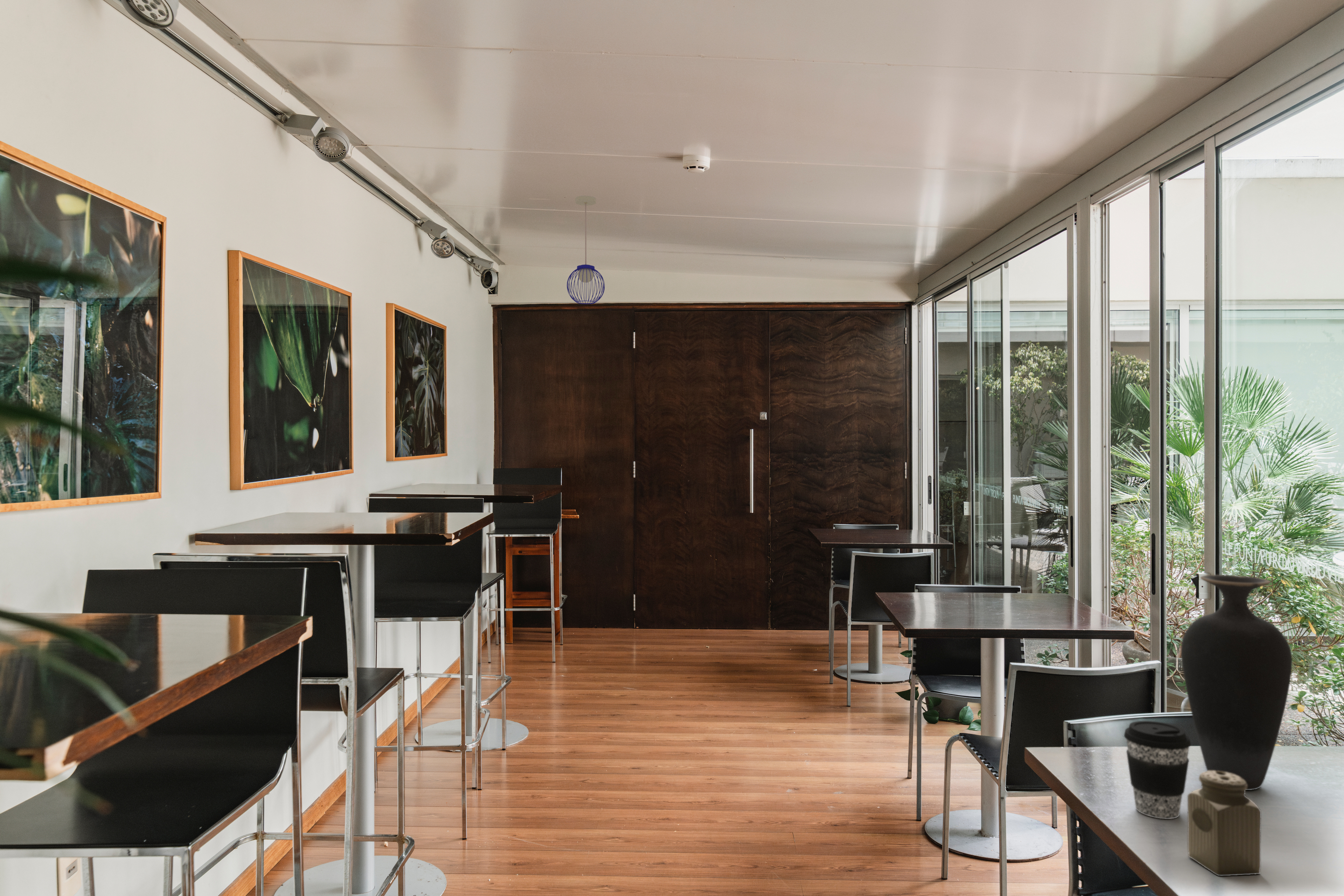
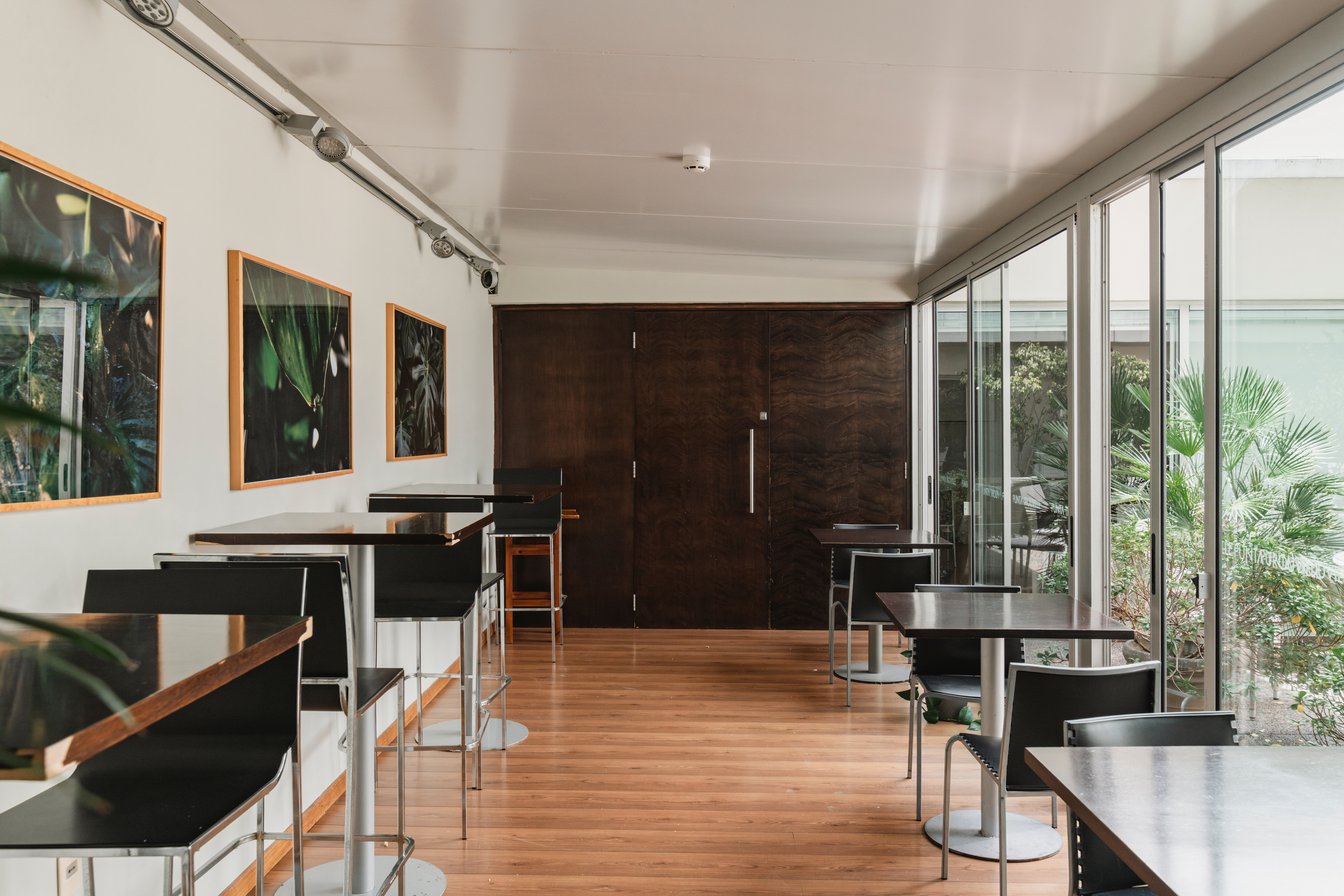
- coffee cup [1124,721,1191,819]
- pendant light [566,196,605,304]
- vase [1181,574,1293,791]
- salt shaker [1187,771,1261,876]
